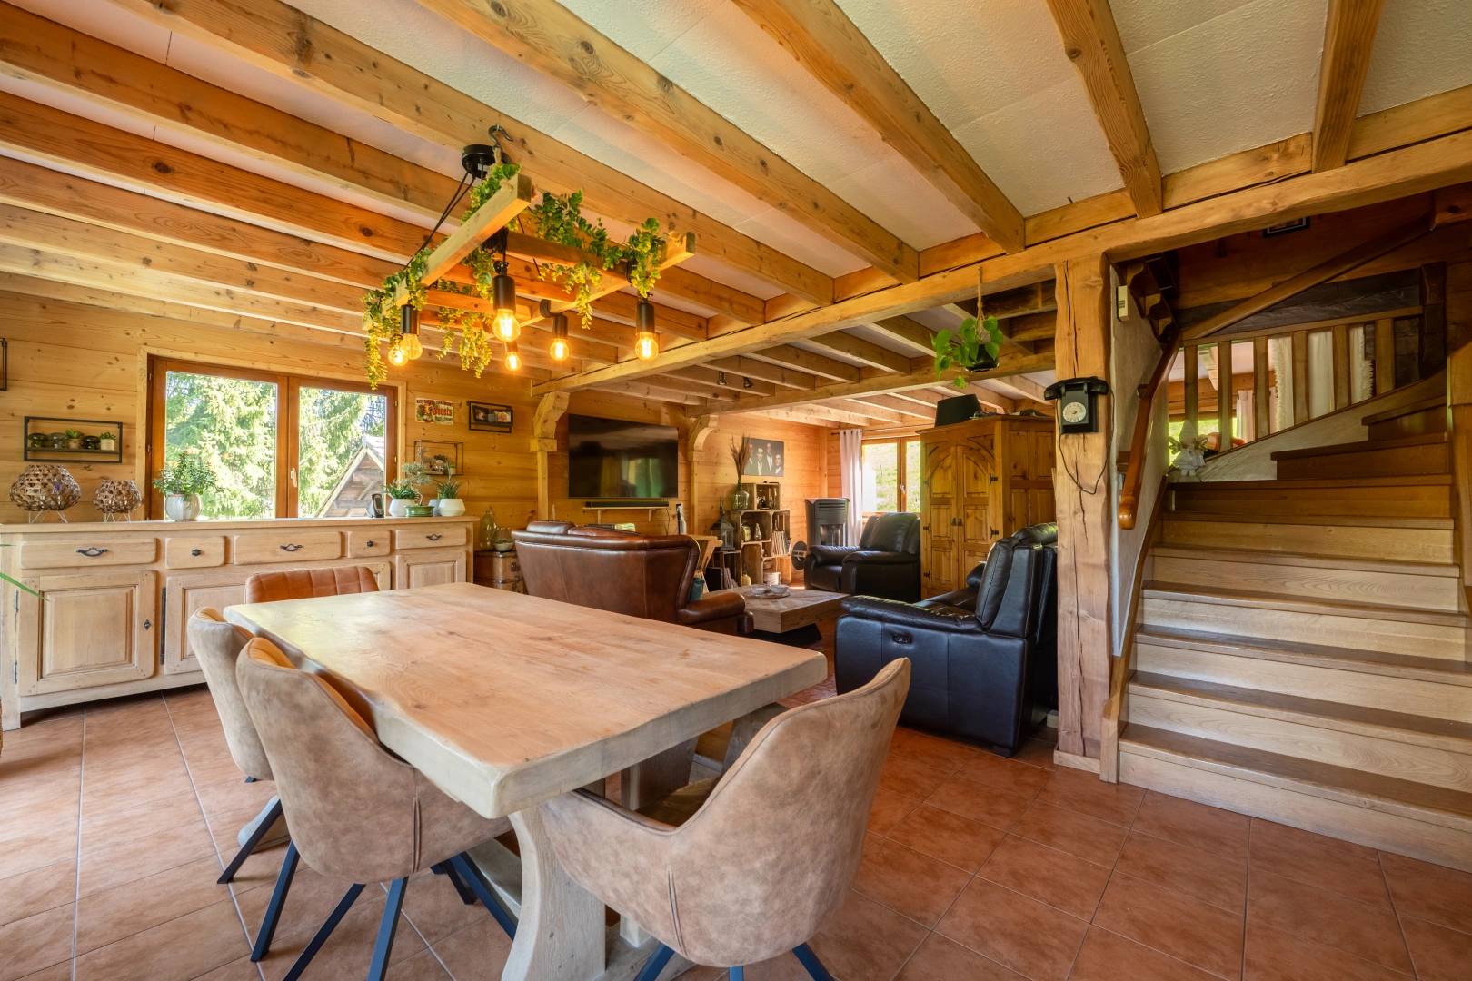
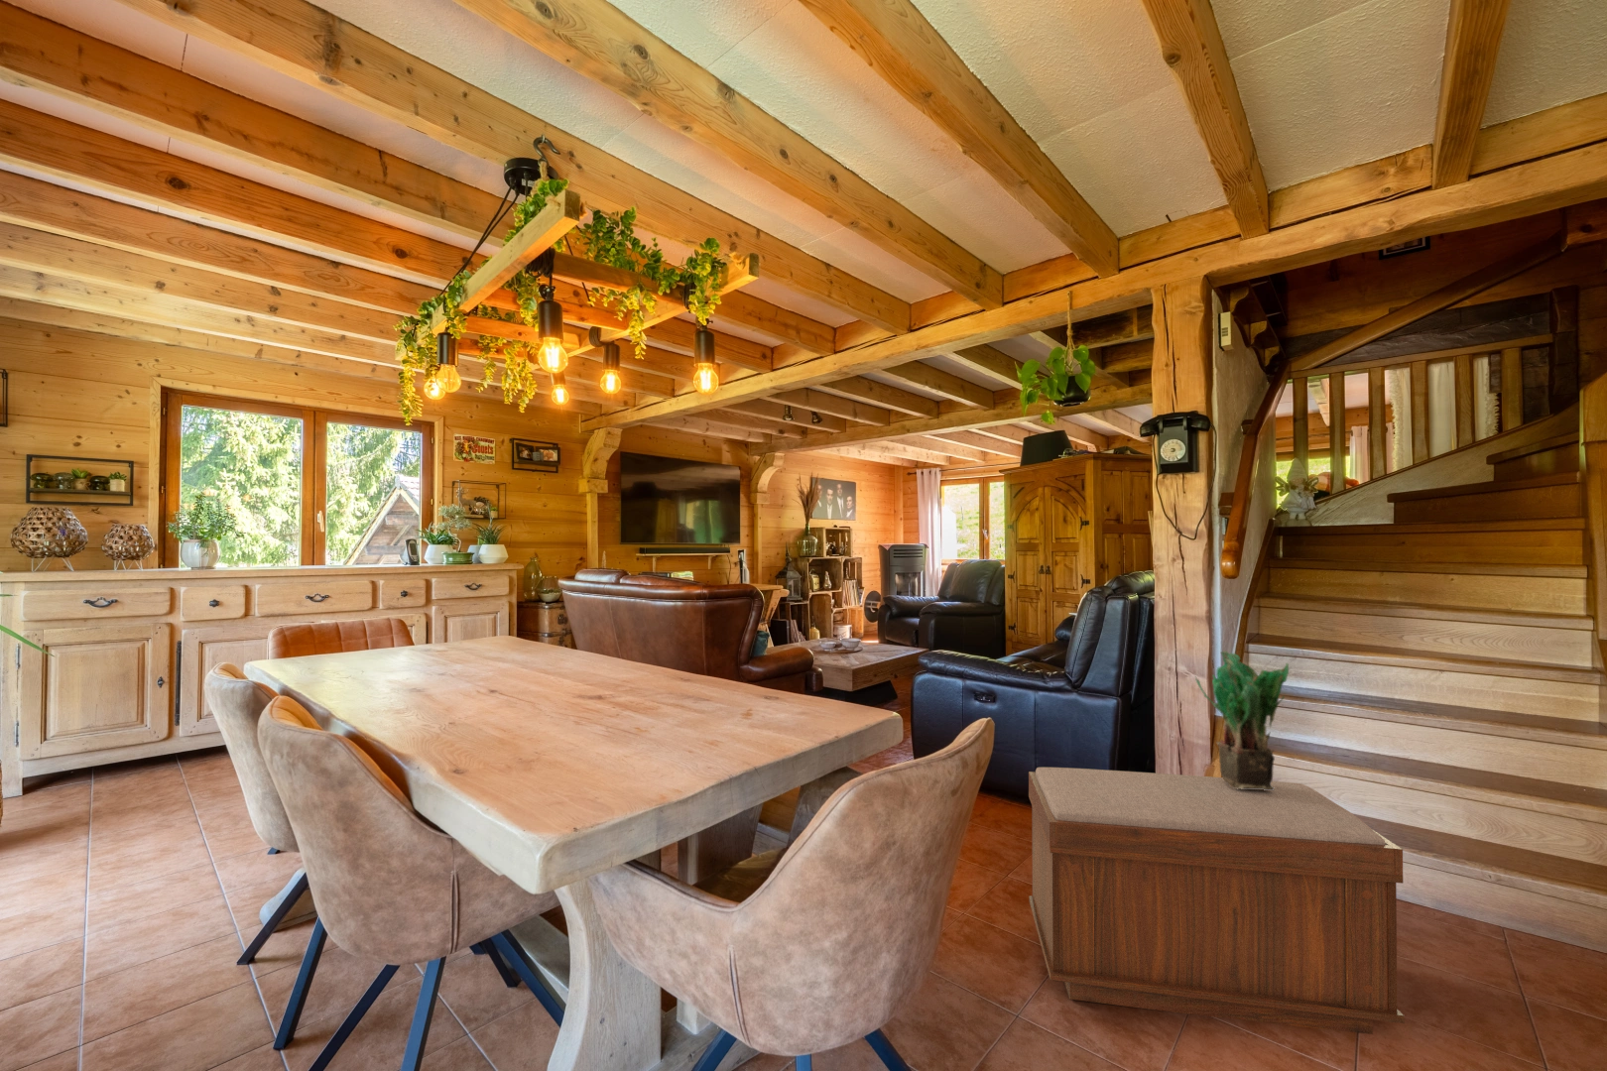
+ potted plant [1194,649,1290,790]
+ bench [1027,766,1406,1035]
